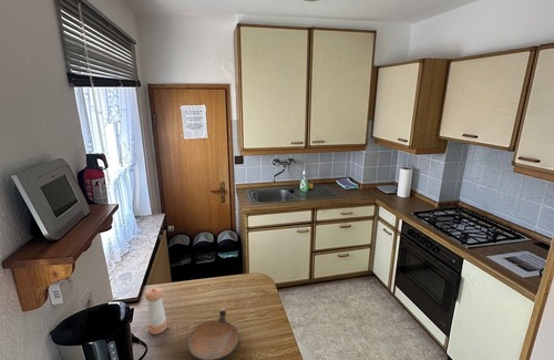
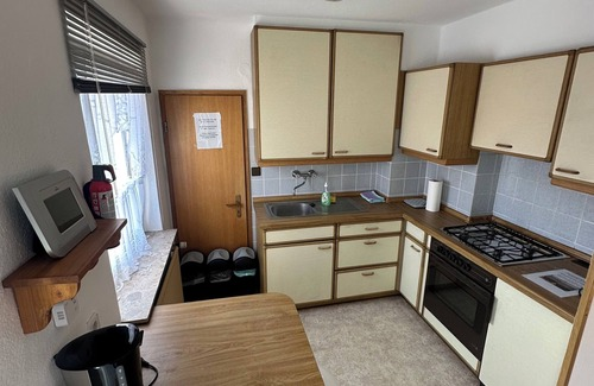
- bowl [186,307,240,360]
- pepper shaker [144,287,168,336]
